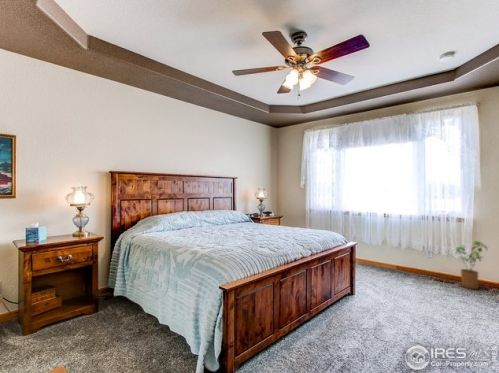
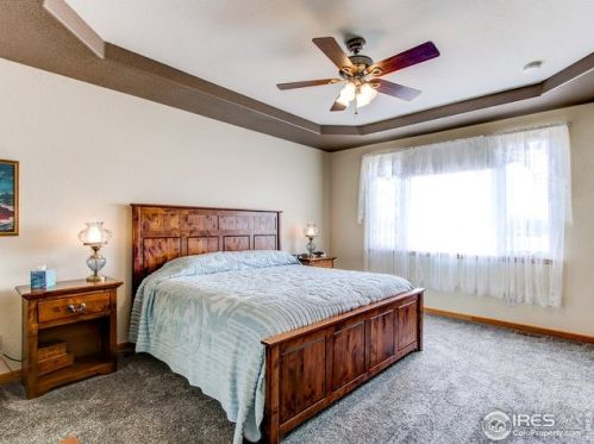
- house plant [454,240,489,290]
